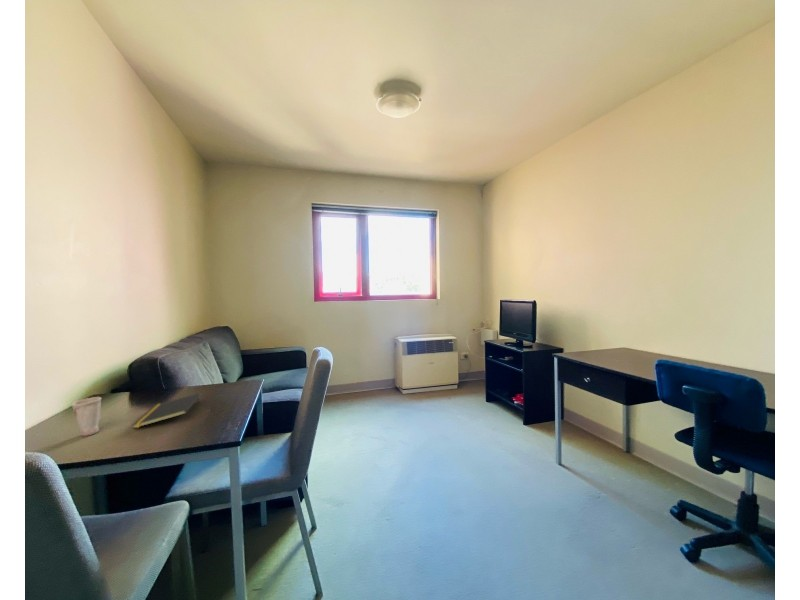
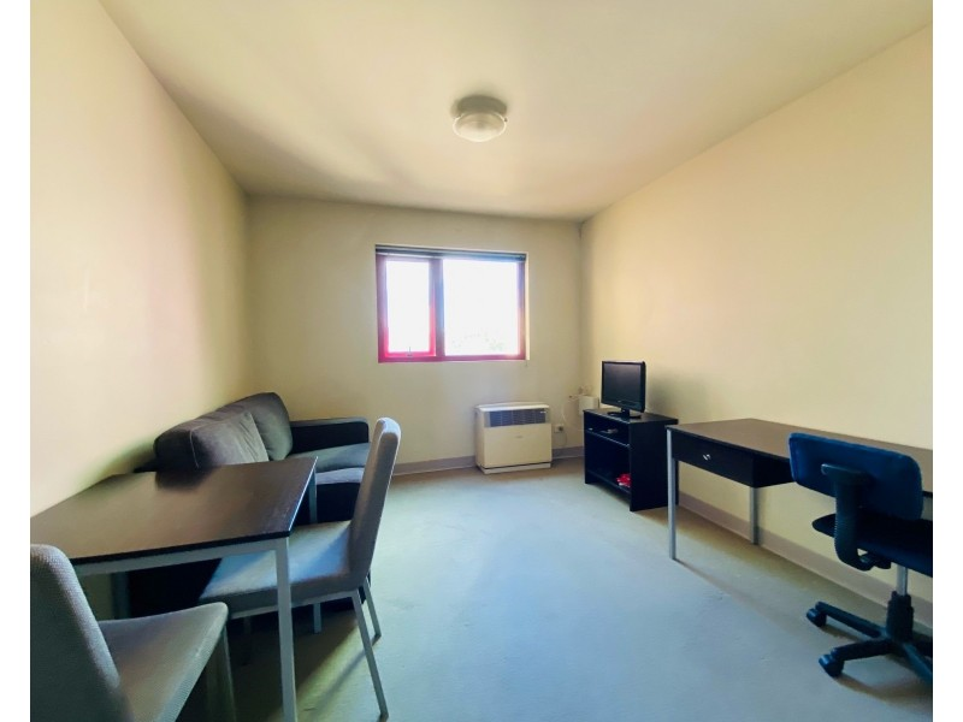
- notepad [132,392,201,430]
- cup [70,396,102,437]
